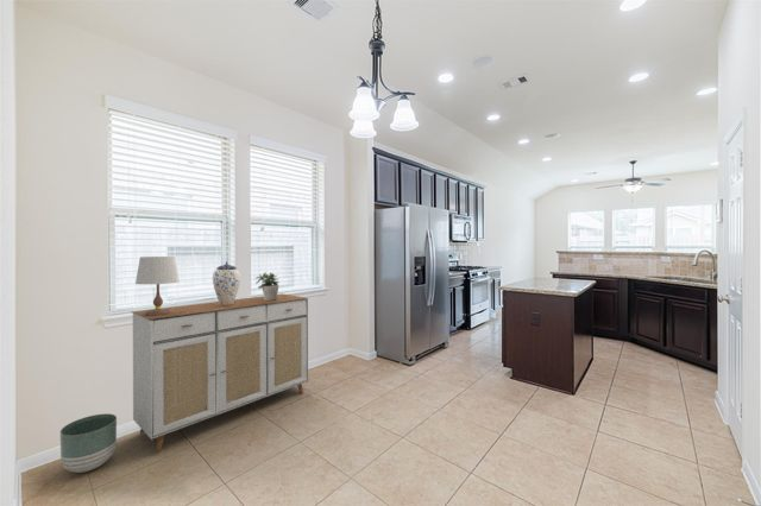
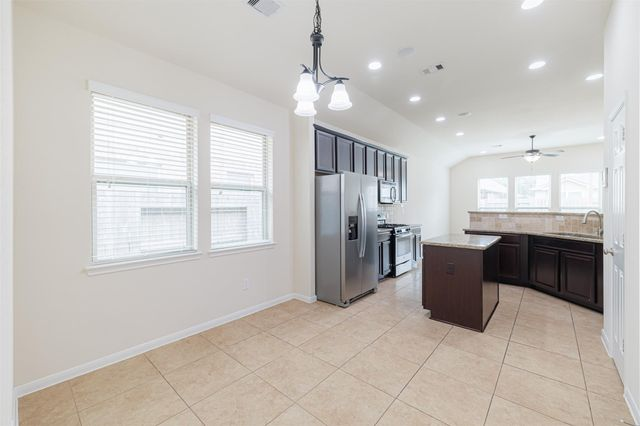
- sideboard [131,292,309,454]
- table lamp [134,255,181,315]
- planter [59,412,118,474]
- decorative urn [212,261,241,305]
- potted plant [254,271,281,301]
